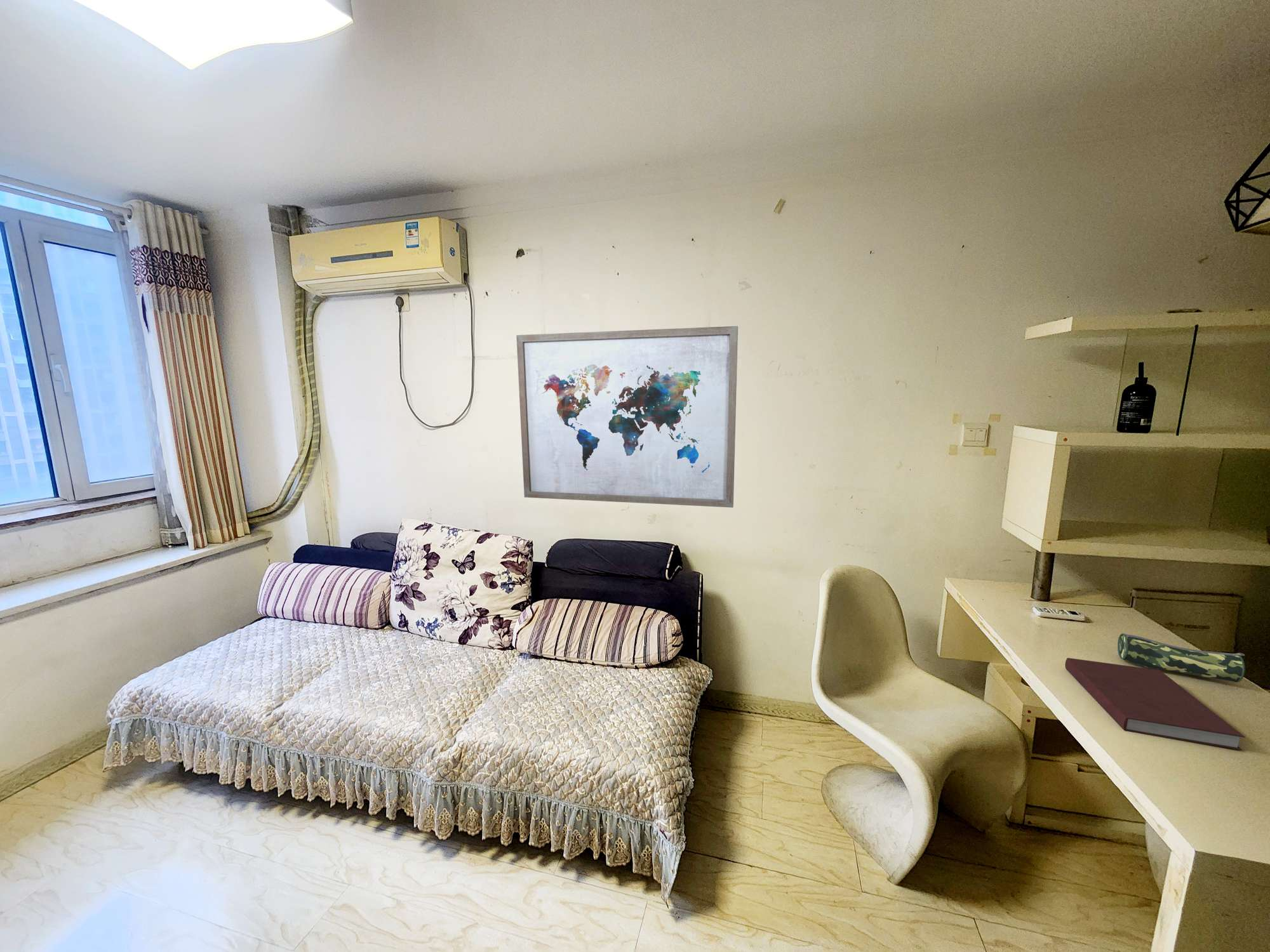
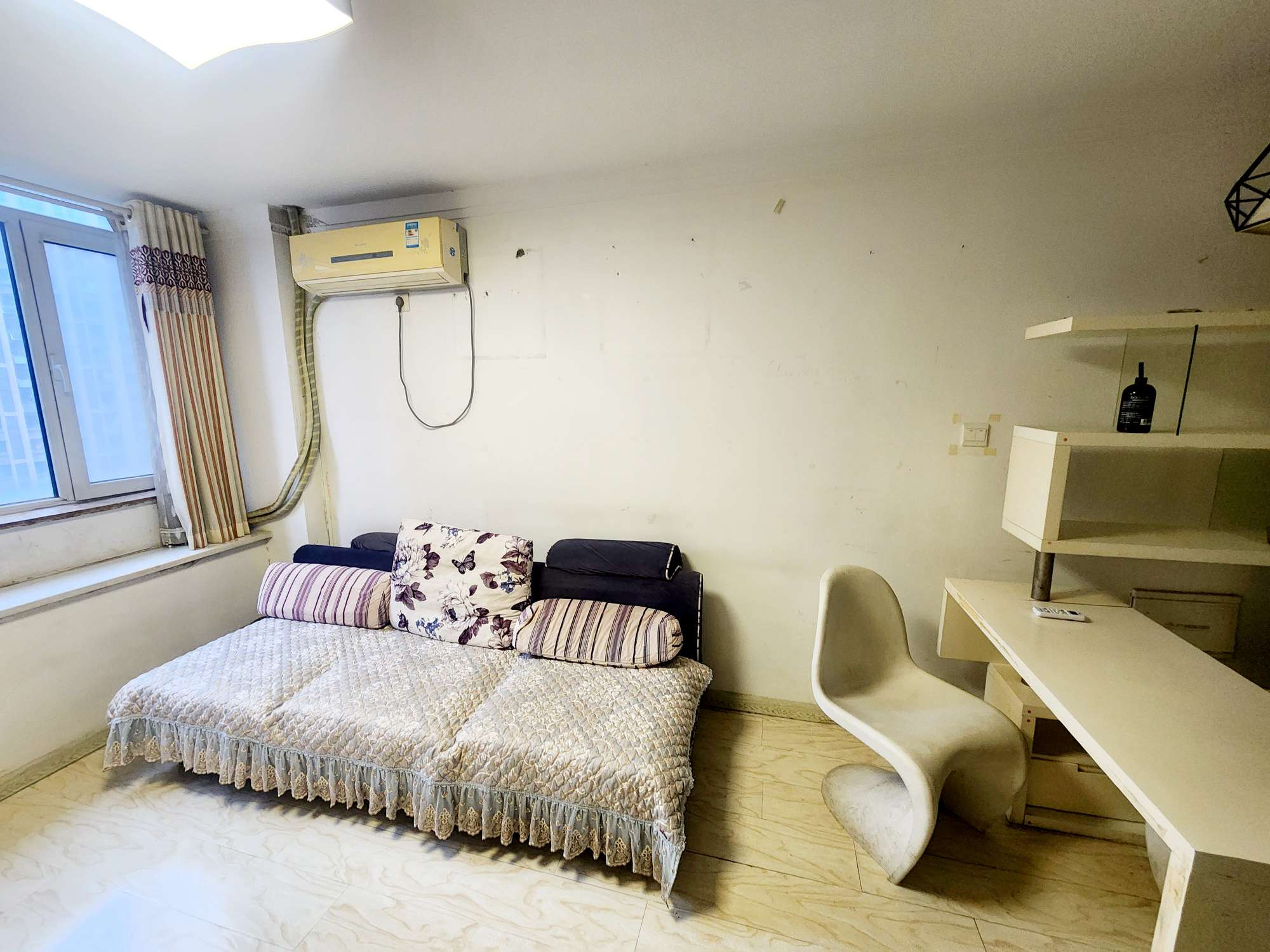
- wall art [516,326,739,508]
- pencil case [1117,633,1245,683]
- notebook [1064,657,1245,751]
